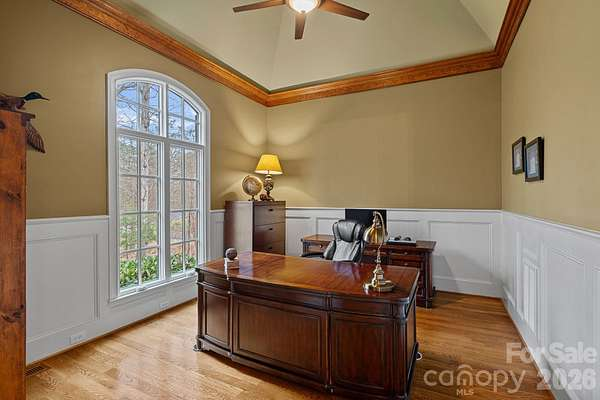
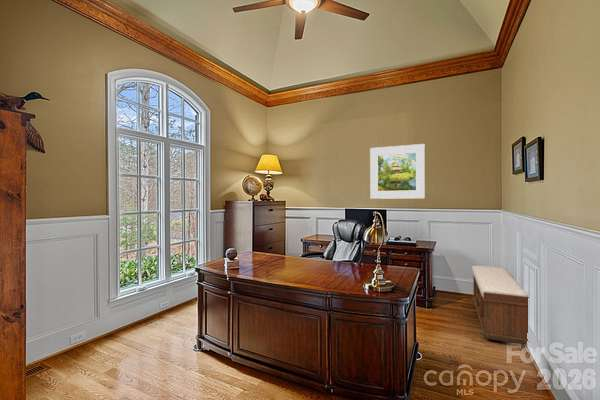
+ bench [471,265,529,346]
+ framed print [369,143,426,200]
